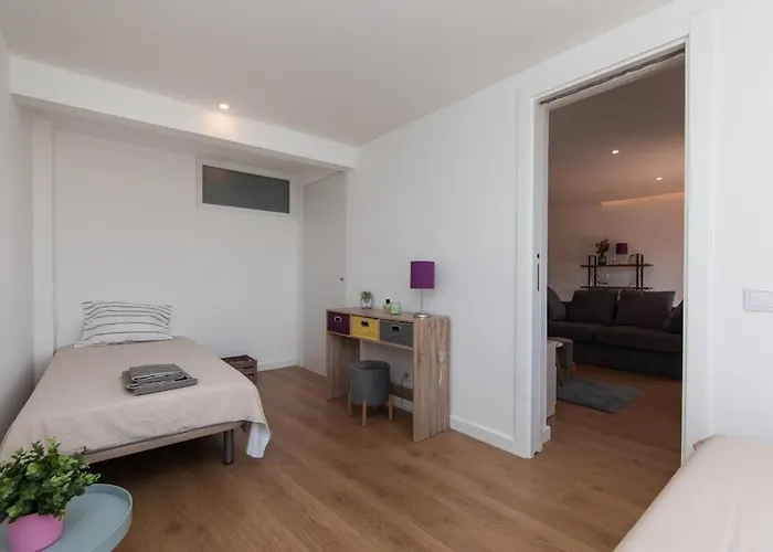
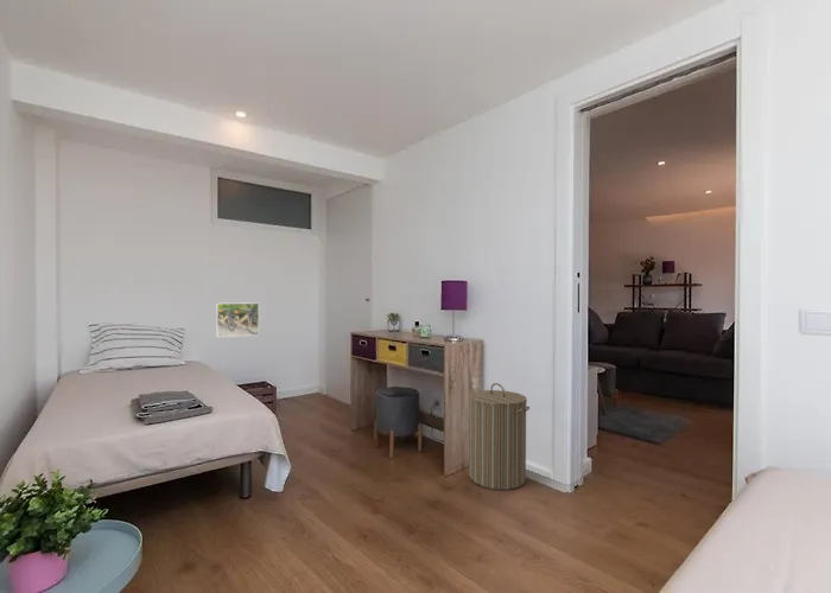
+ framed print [215,301,260,338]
+ laundry hamper [468,382,531,491]
